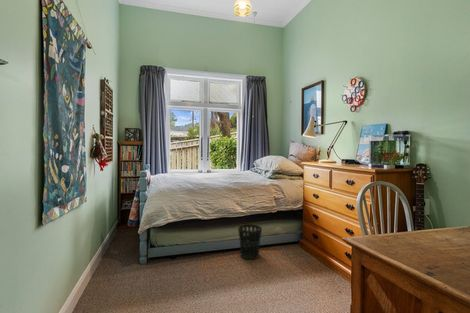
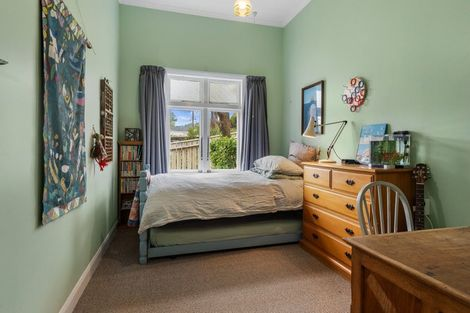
- wastebasket [237,223,263,260]
